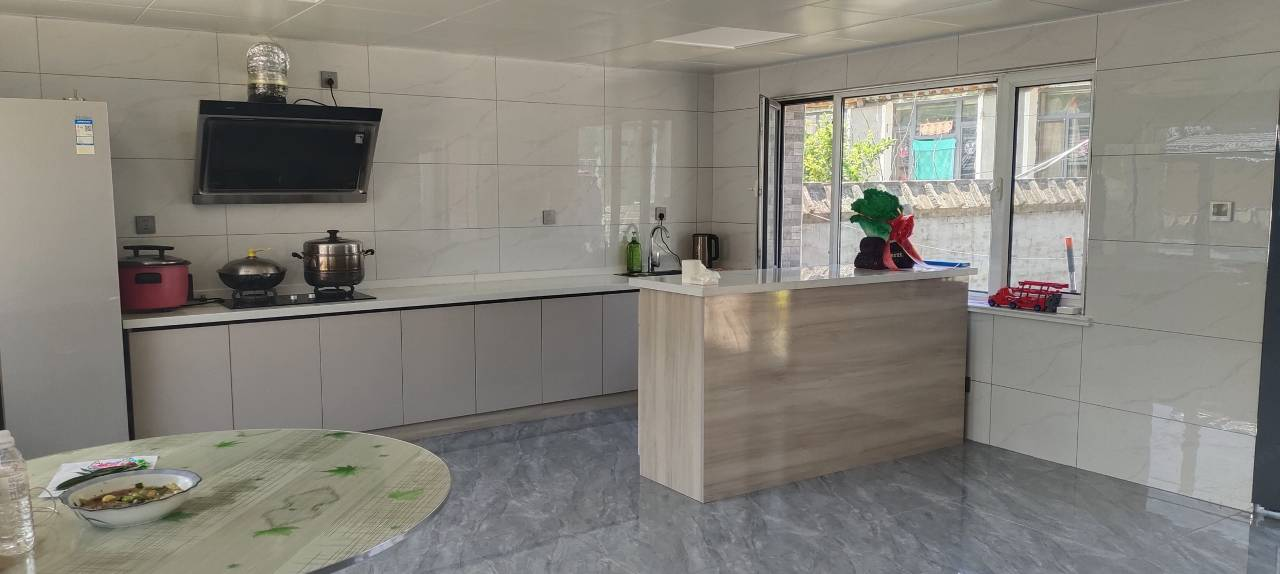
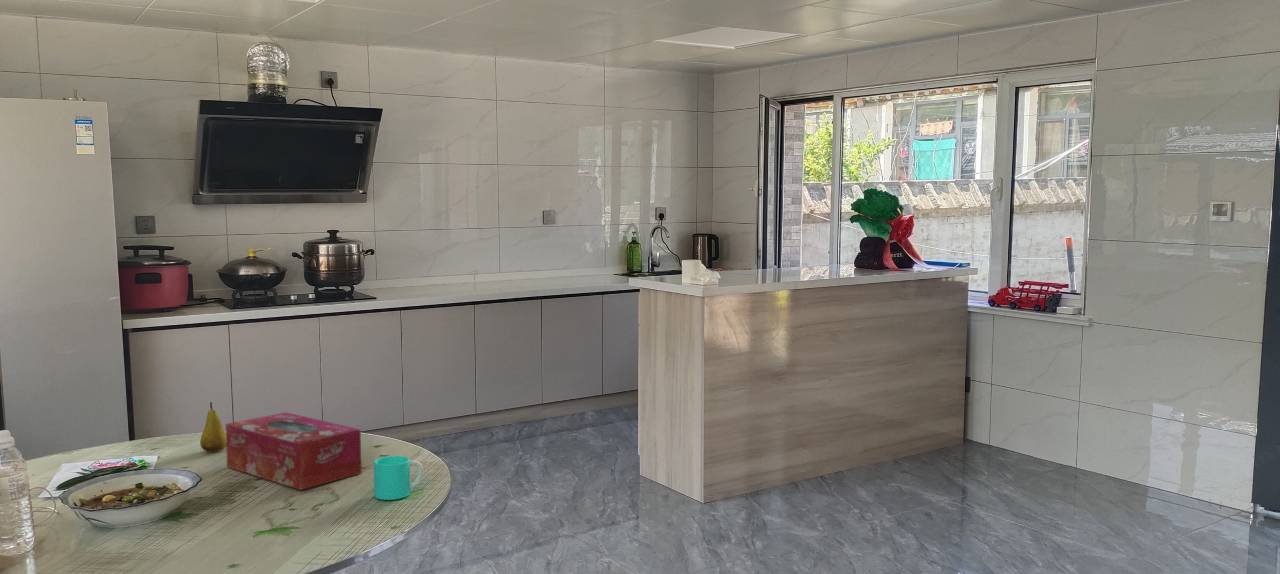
+ tissue box [225,411,363,491]
+ cup [373,455,424,501]
+ fruit [199,401,226,453]
